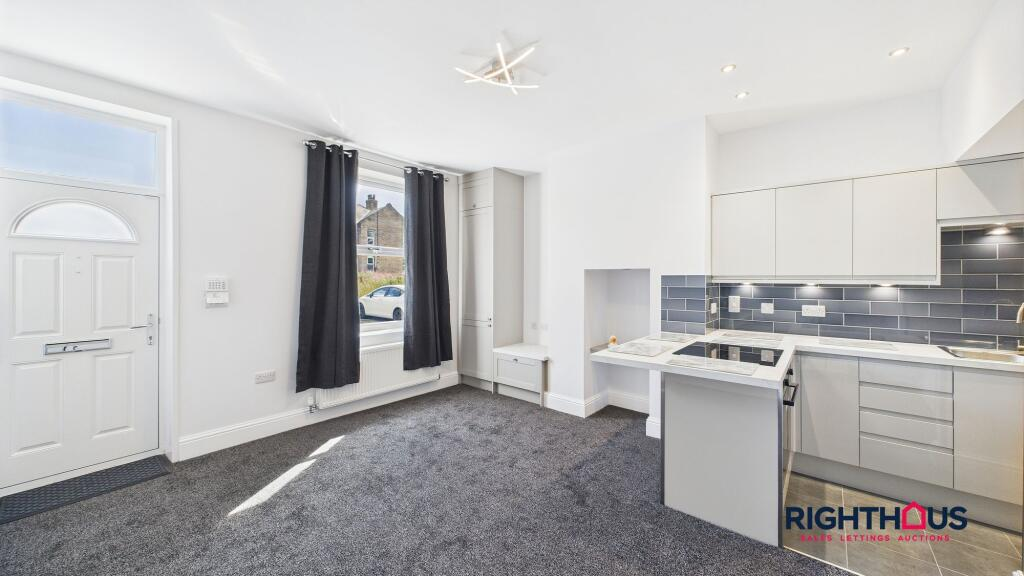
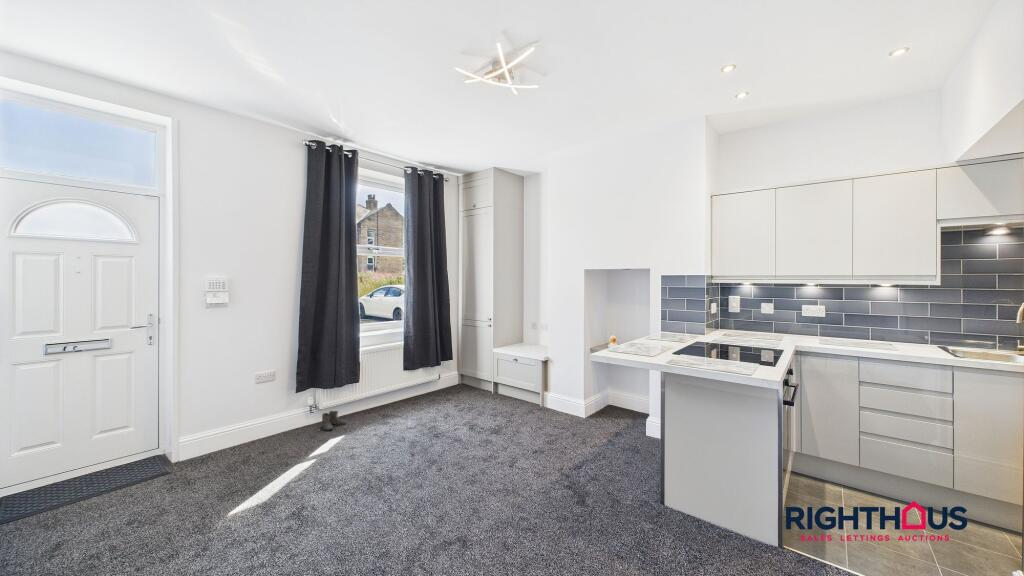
+ boots [320,410,346,432]
